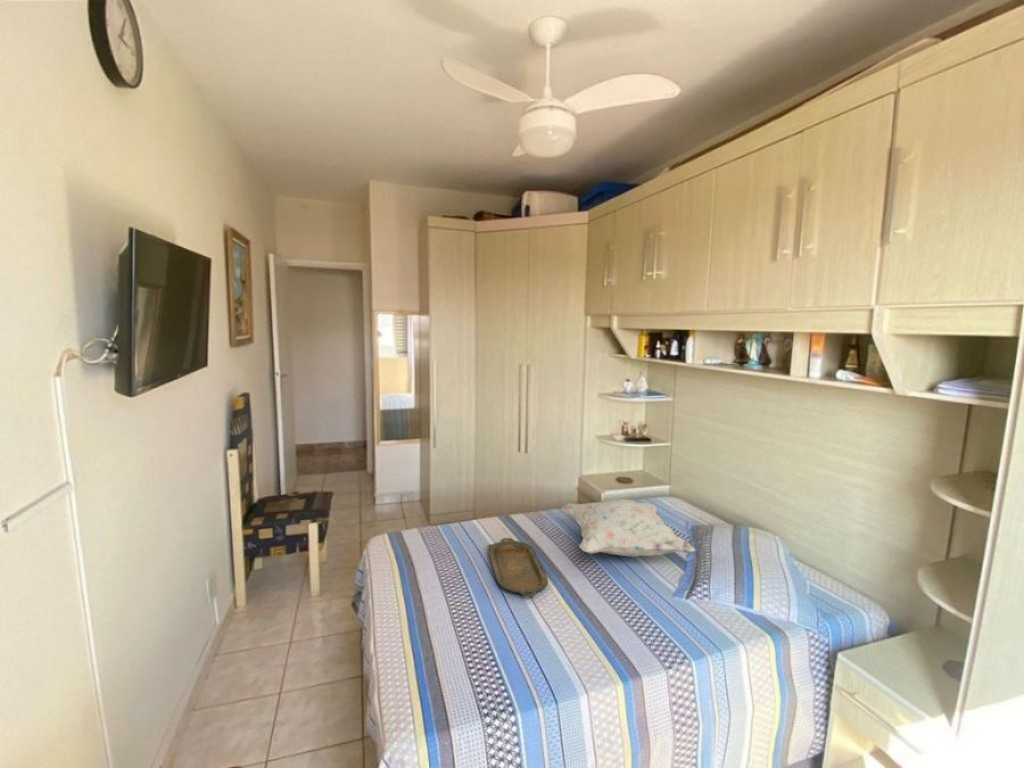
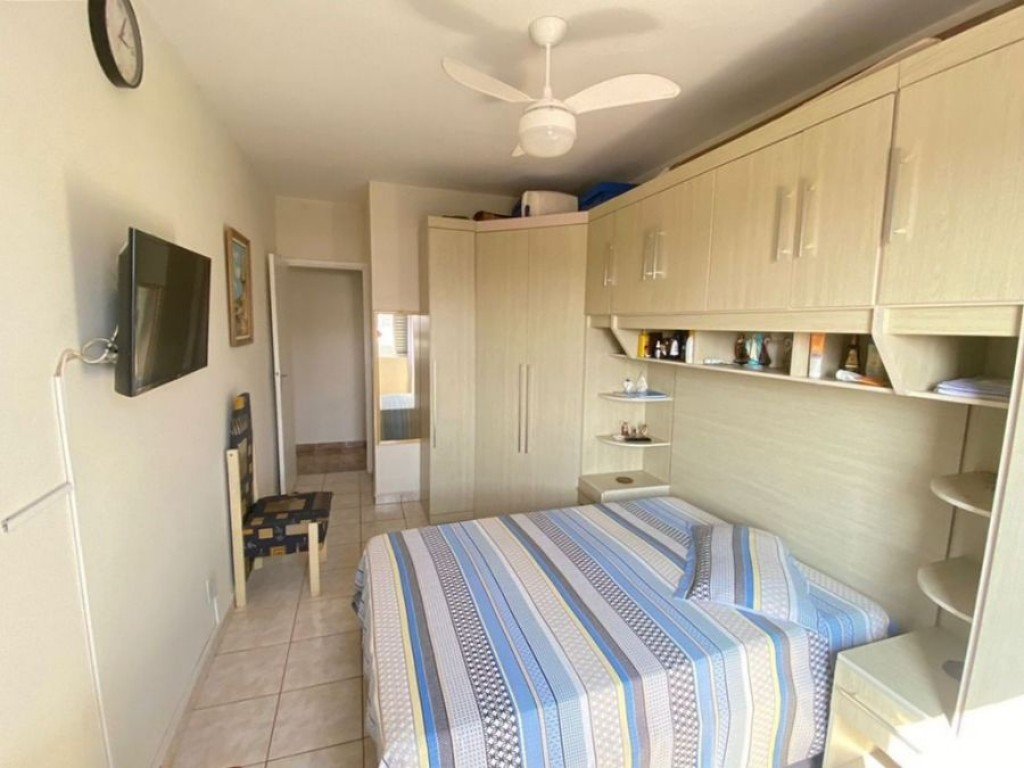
- decorative pillow [562,498,697,558]
- serving tray [486,537,549,597]
